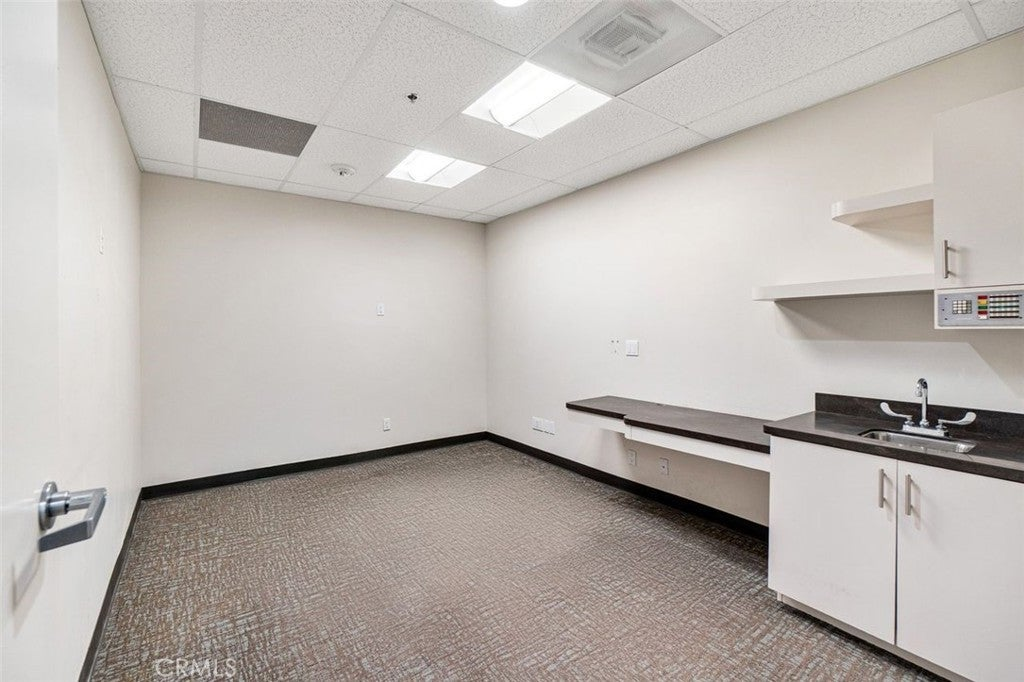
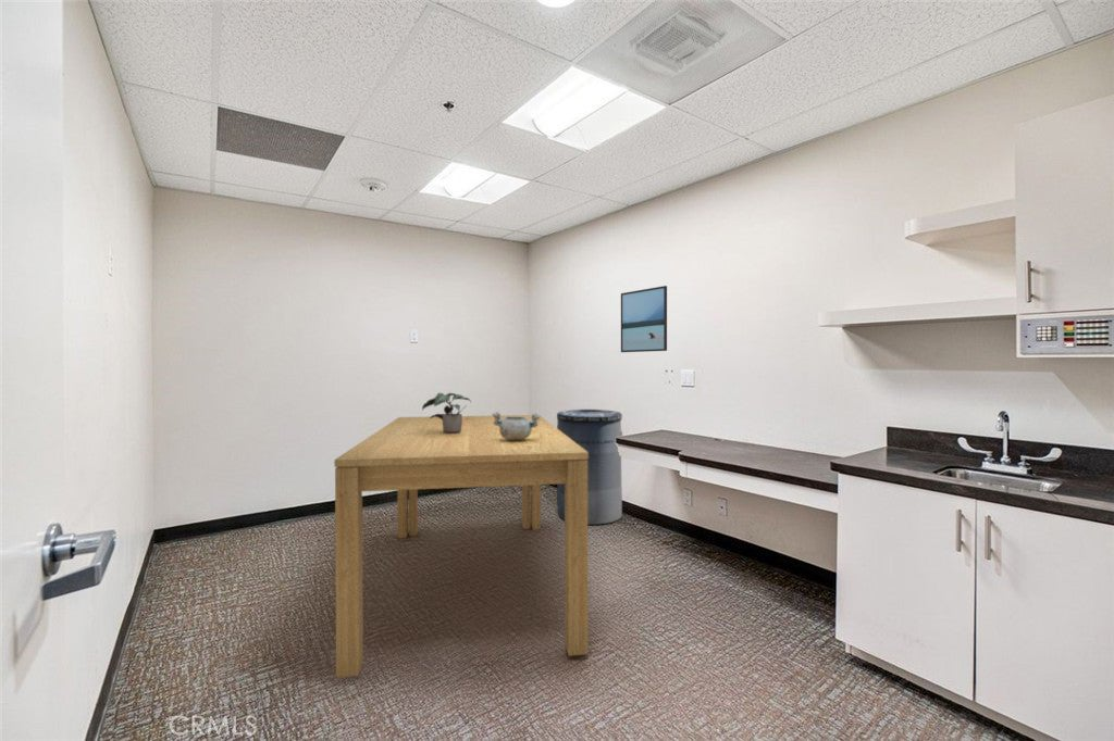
+ decorative bowl [492,411,541,441]
+ dining table [333,414,589,679]
+ trash can [556,409,623,526]
+ potted plant [421,391,473,434]
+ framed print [620,285,668,353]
